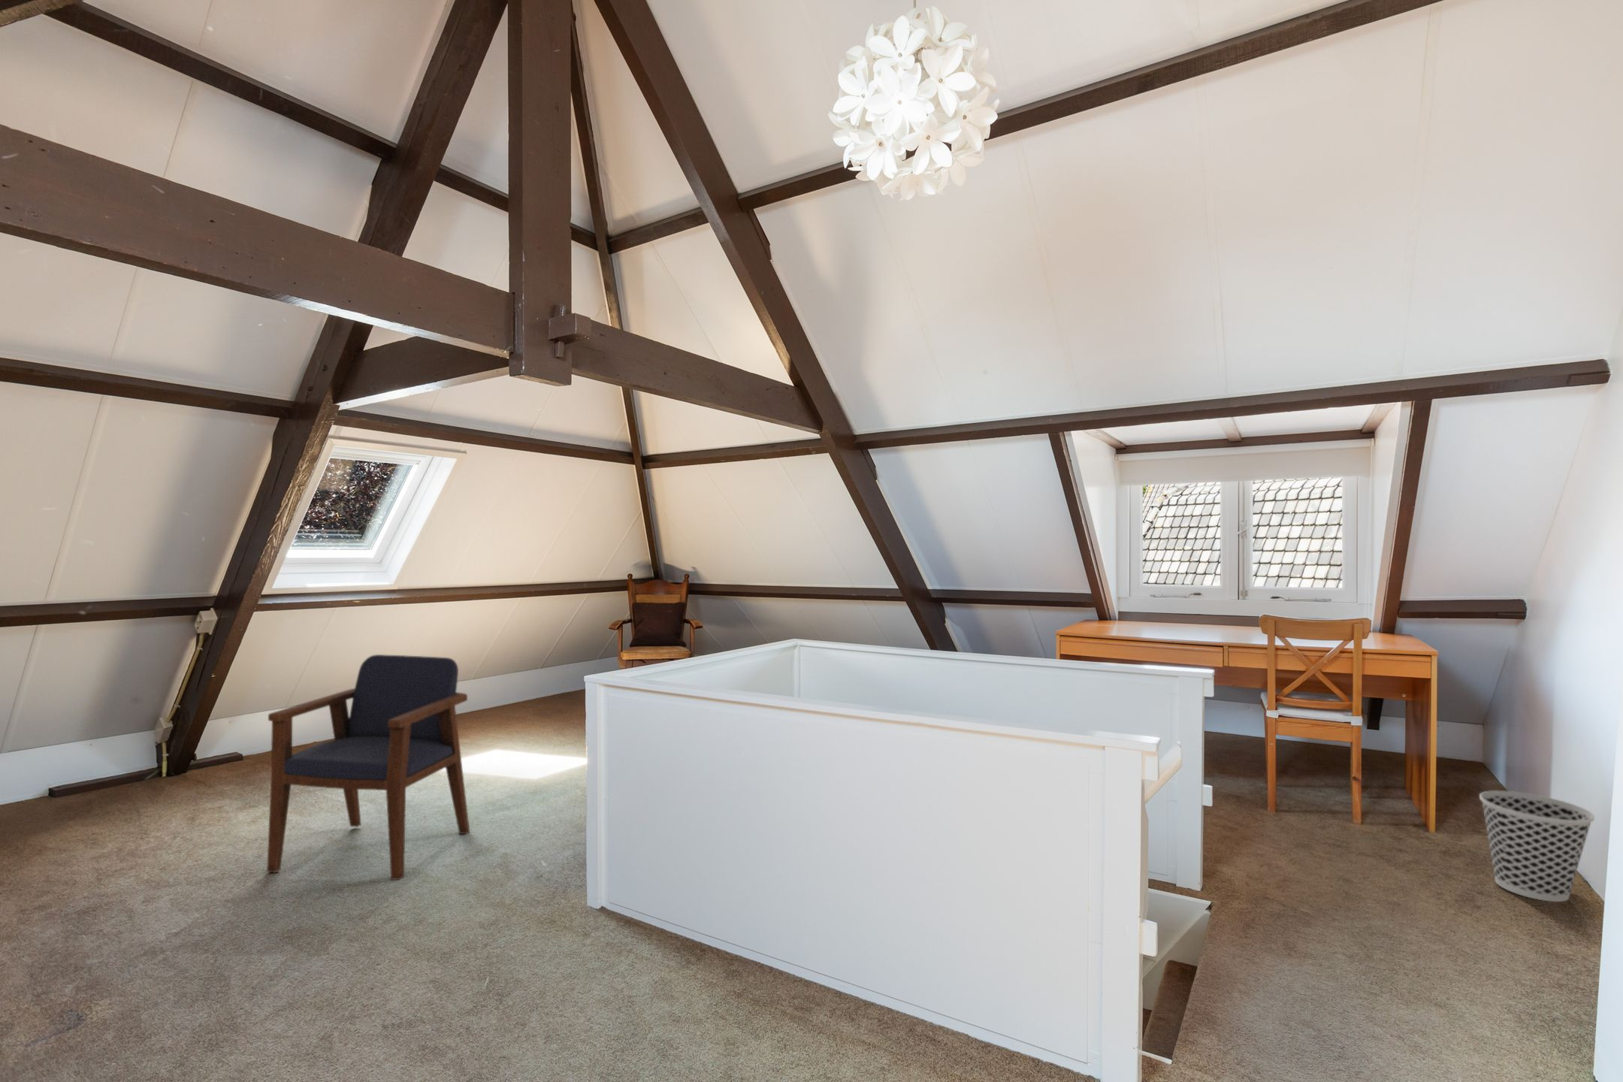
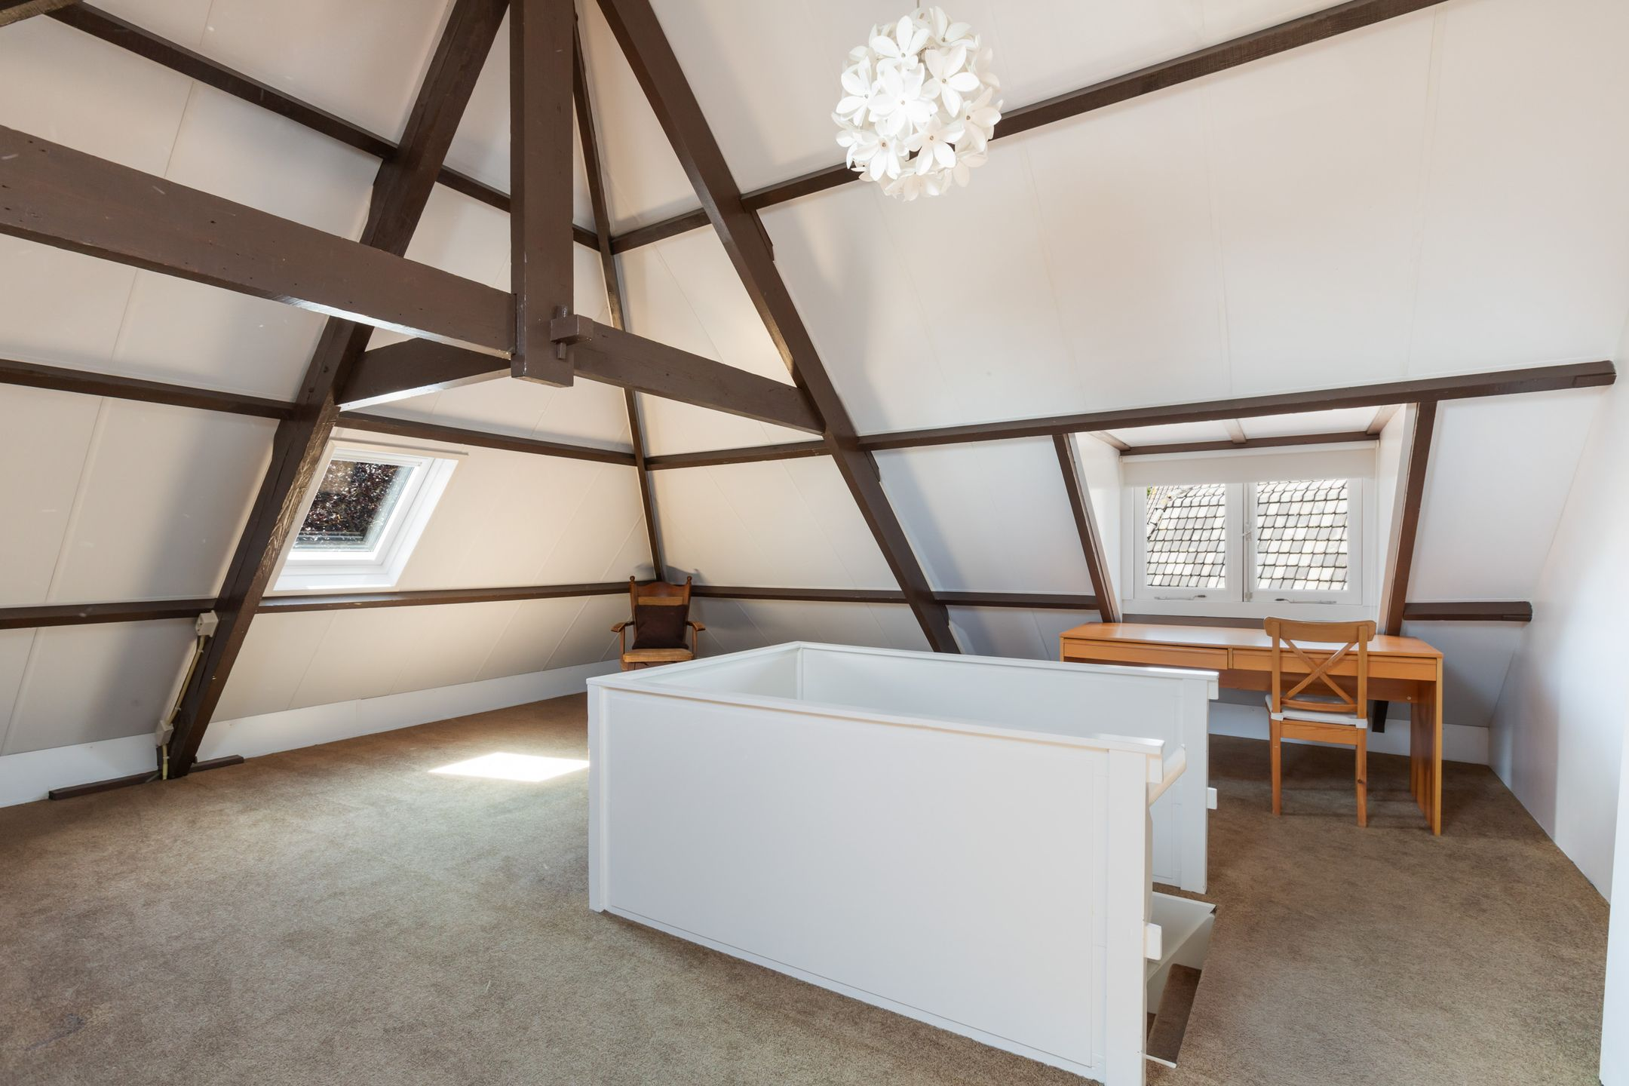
- wastebasket [1479,790,1595,902]
- armchair [266,653,471,880]
